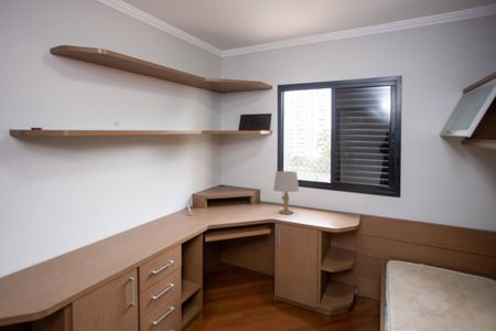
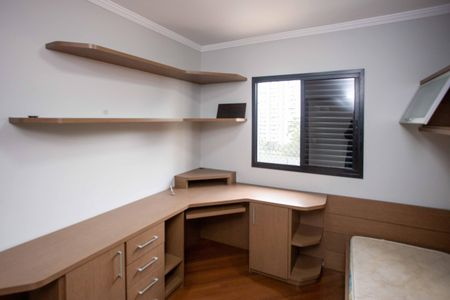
- table lamp [272,170,300,215]
